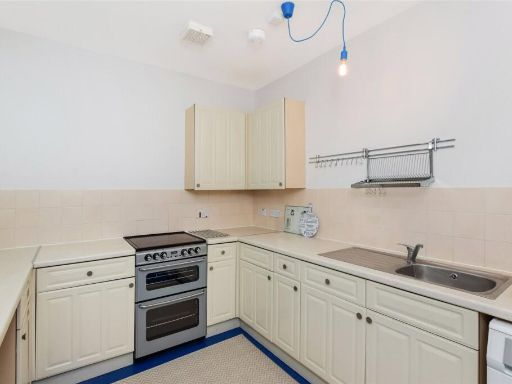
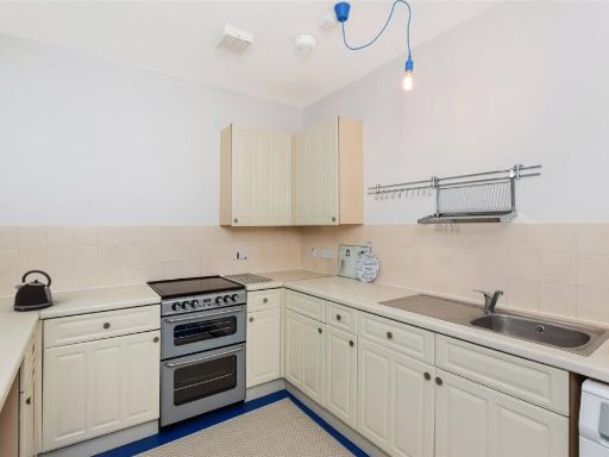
+ kettle [12,269,54,312]
